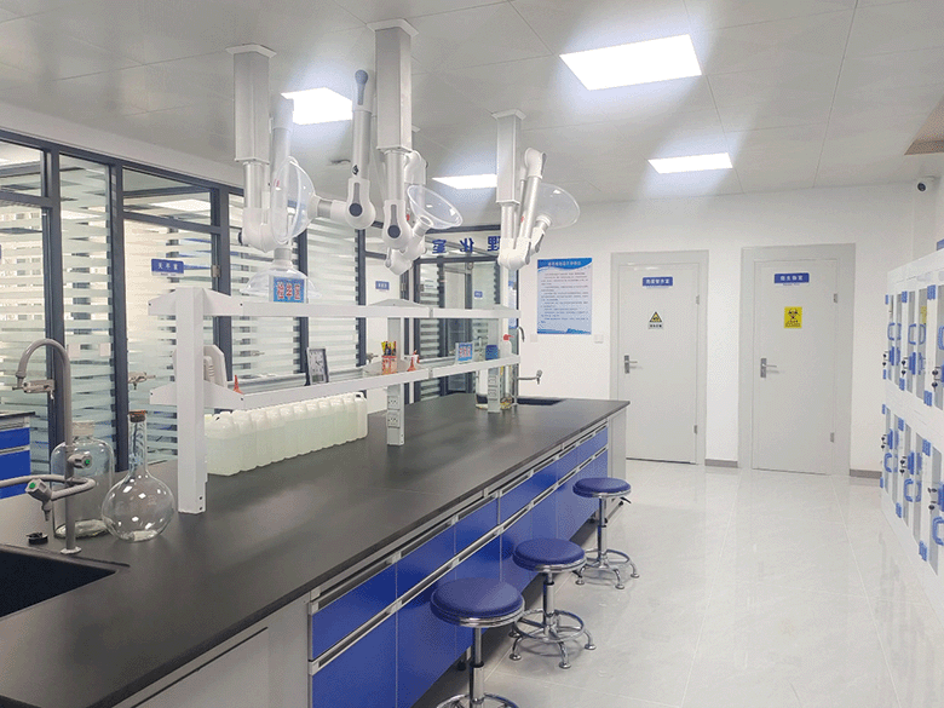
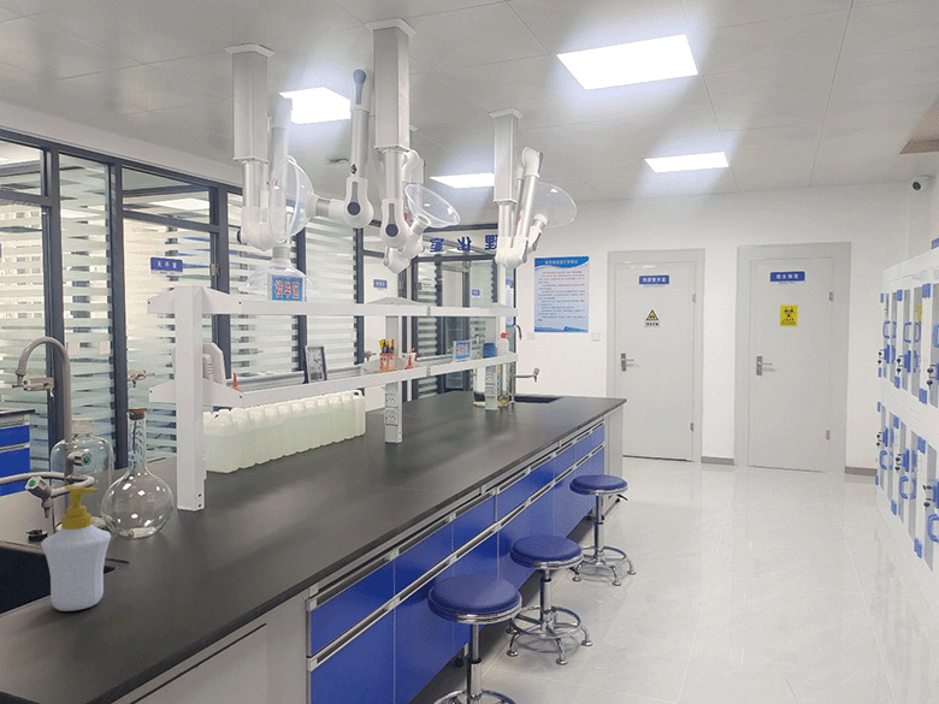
+ soap bottle [40,484,112,613]
